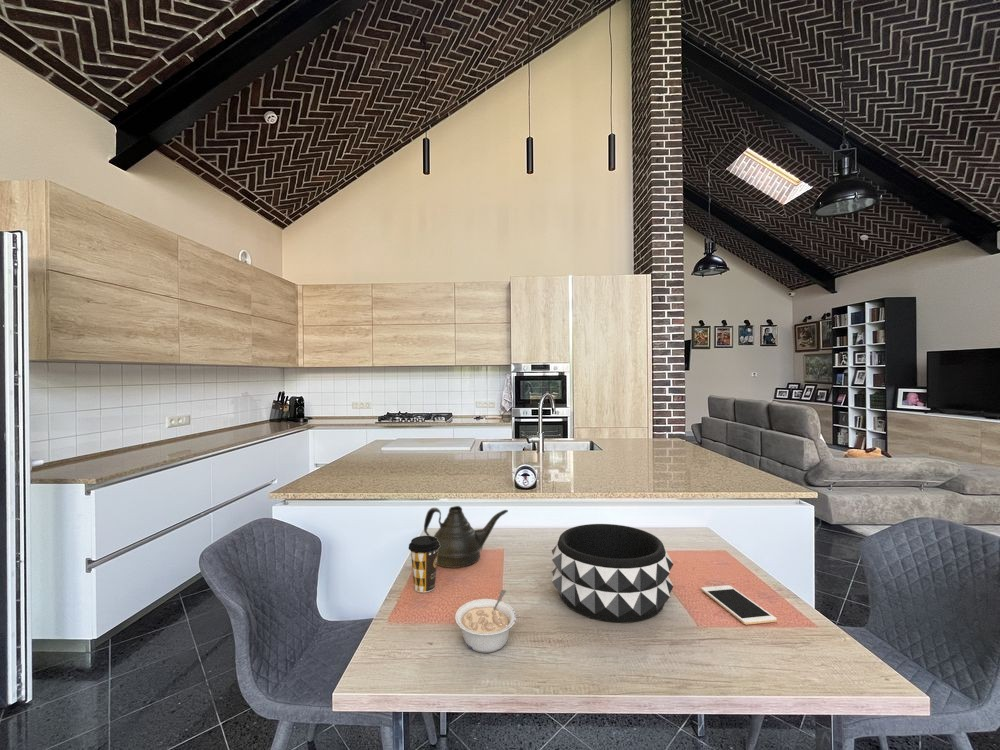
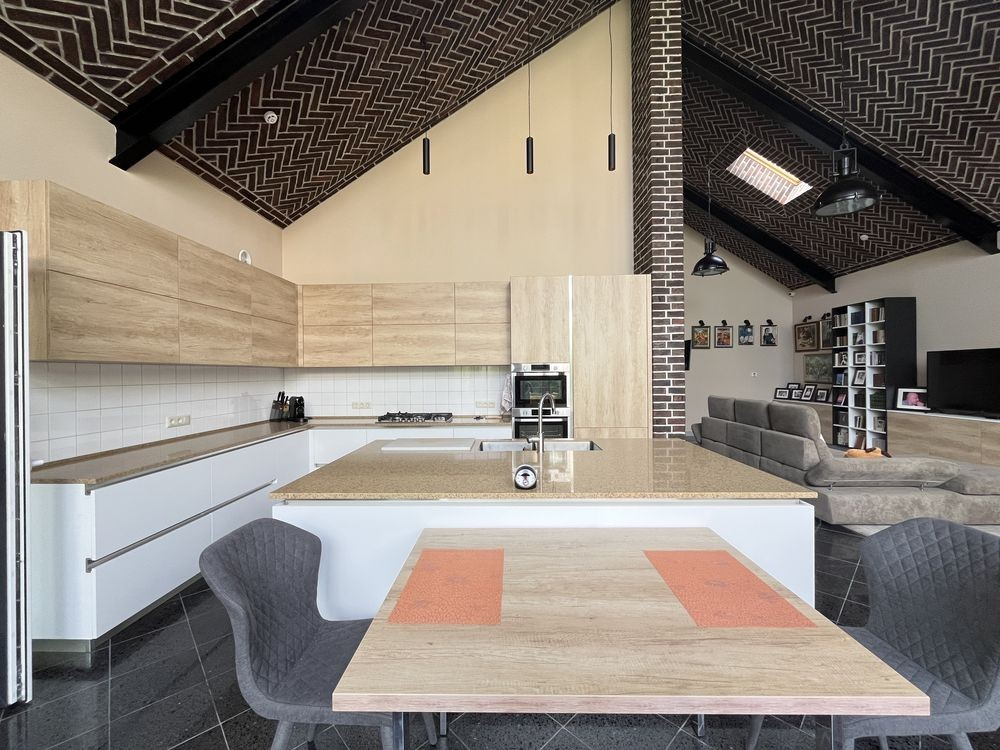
- coffee cup [408,535,440,593]
- teapot [423,505,509,569]
- legume [454,589,517,654]
- cell phone [700,584,778,626]
- decorative bowl [551,523,674,624]
